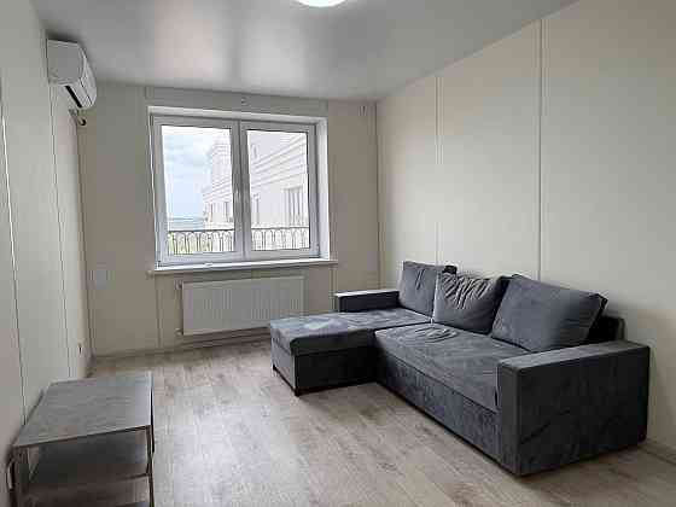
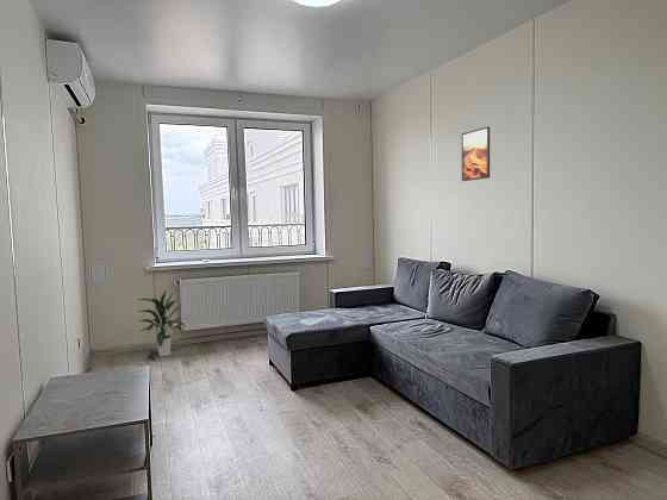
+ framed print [461,125,491,182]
+ indoor plant [137,288,186,357]
